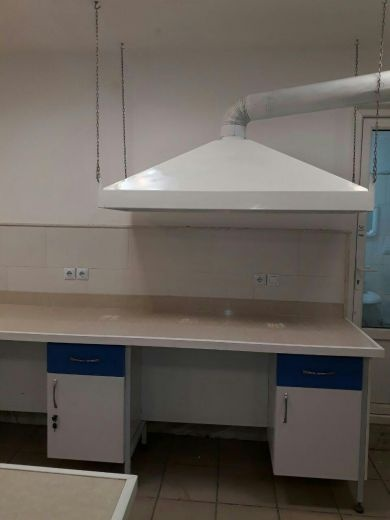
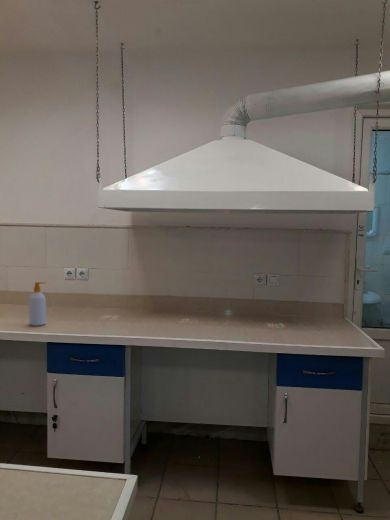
+ soap bottle [28,281,47,327]
